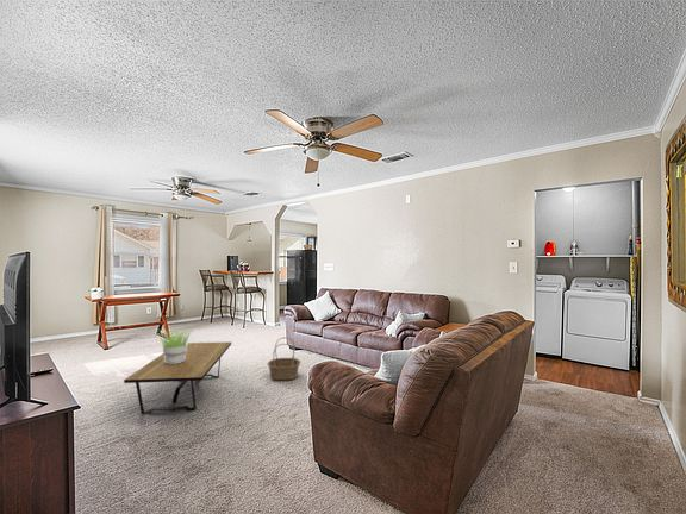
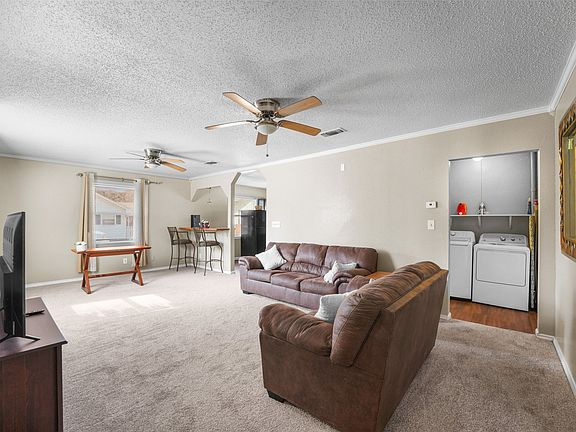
- basket [267,337,301,381]
- potted plant [157,325,193,364]
- coffee table [123,340,232,414]
